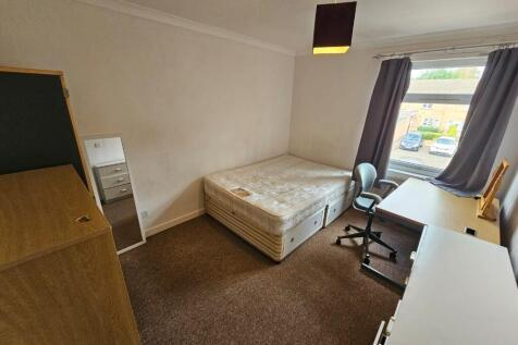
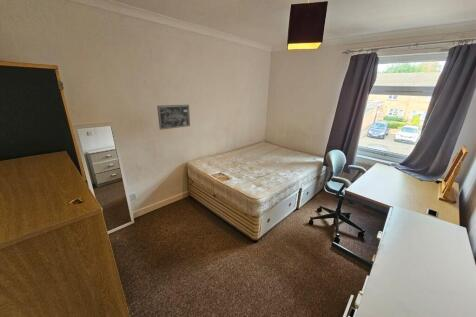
+ wall art [156,104,191,131]
